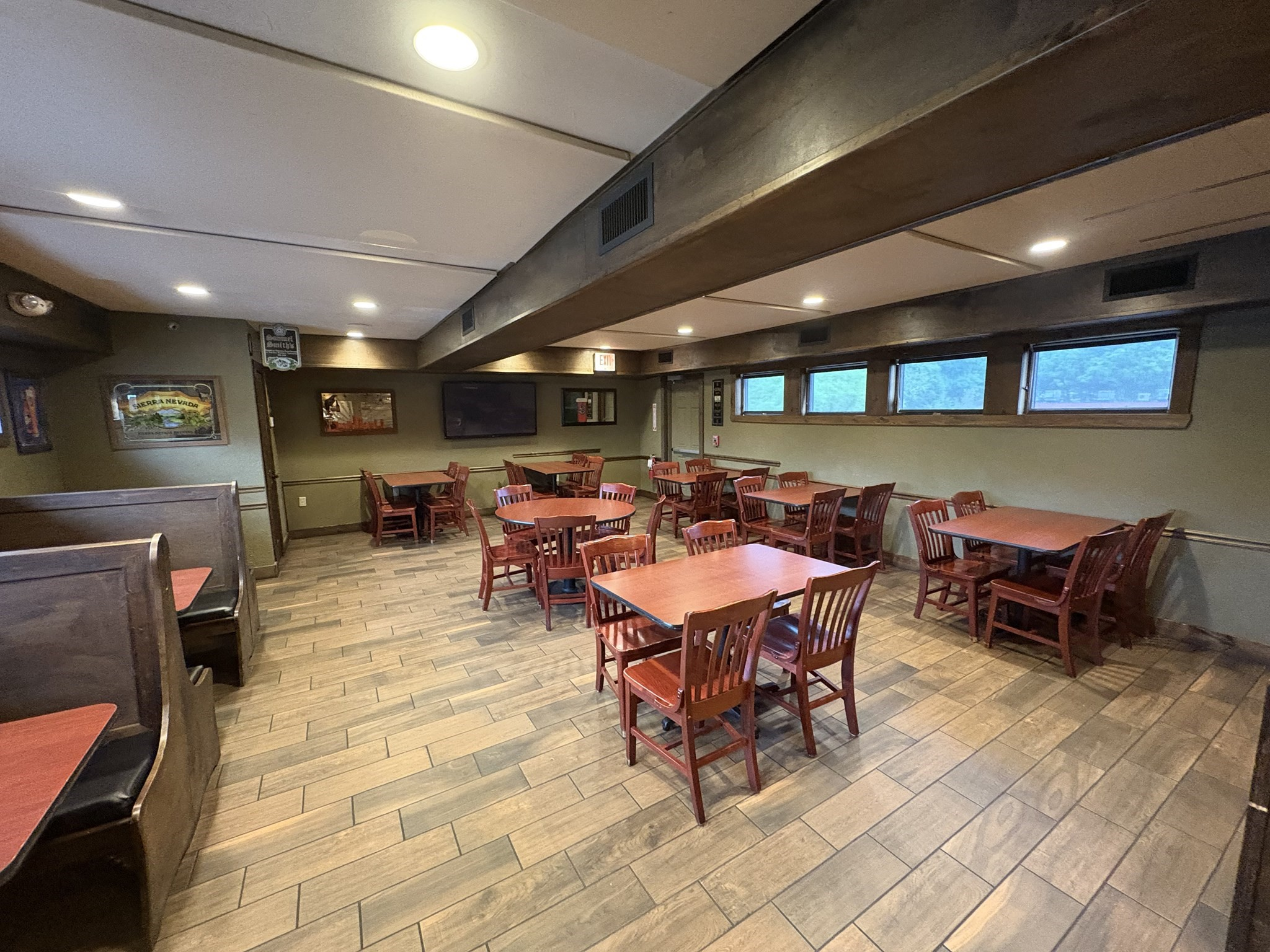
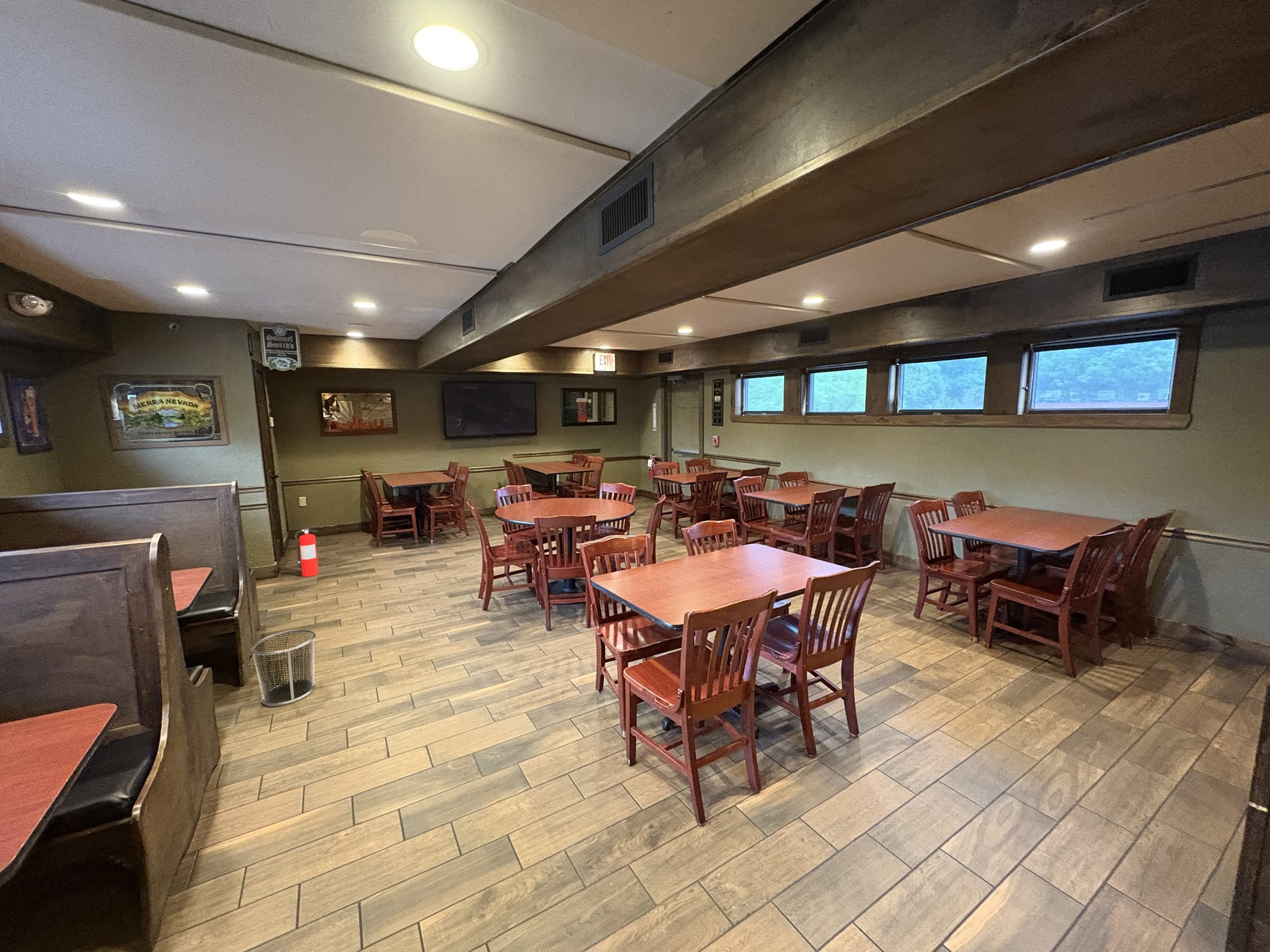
+ fire extinguisher [294,526,319,577]
+ waste bin [250,629,316,707]
